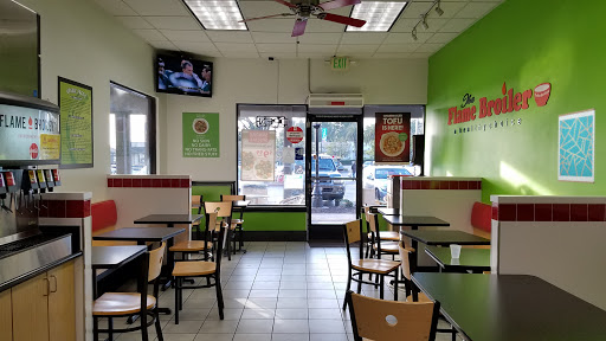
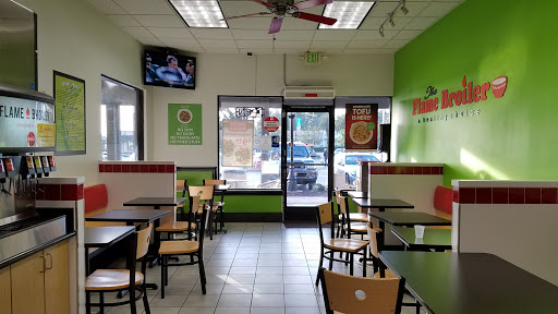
- wall art [556,108,597,185]
